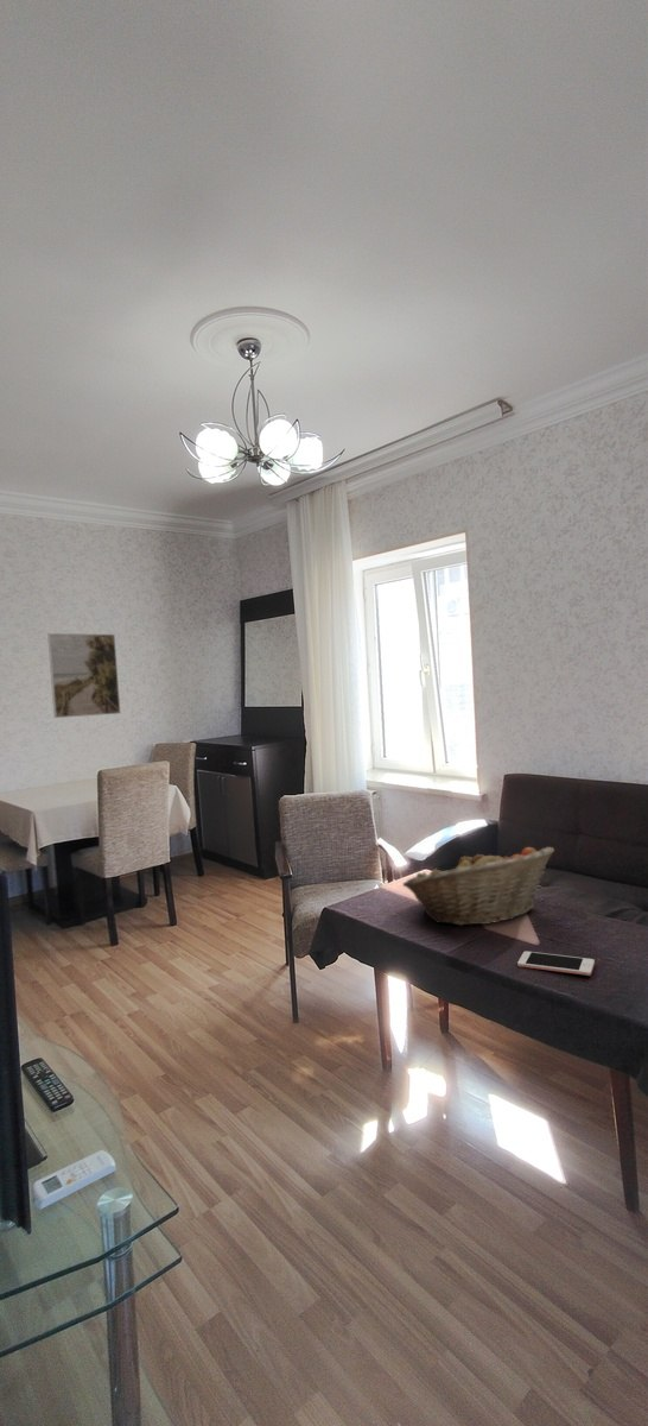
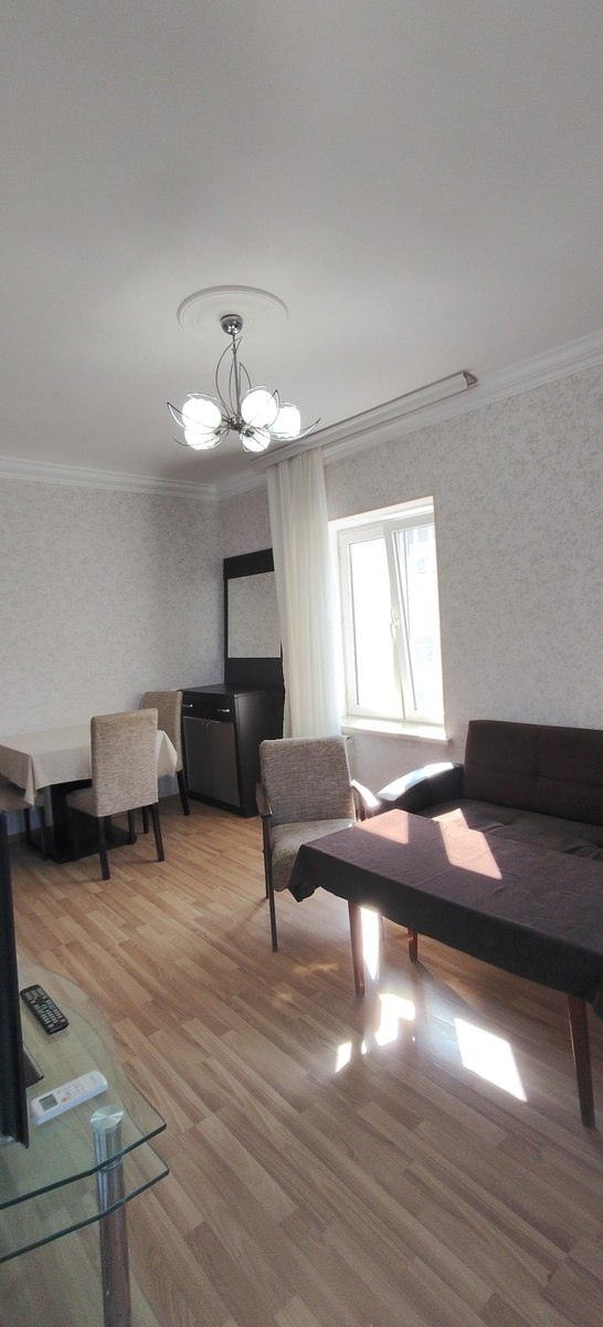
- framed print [46,632,121,719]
- cell phone [516,951,596,977]
- fruit basket [401,846,555,927]
